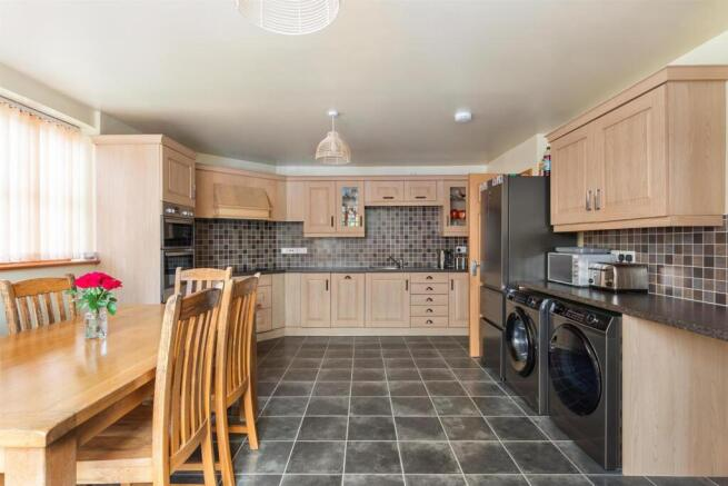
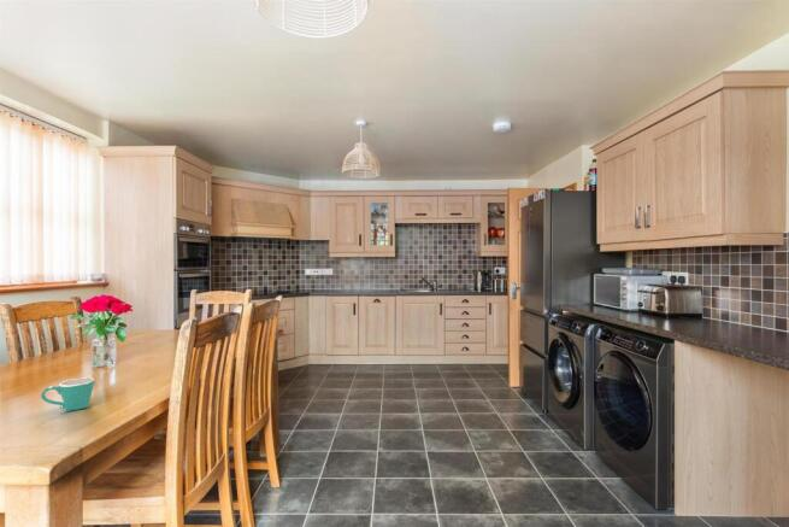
+ mug [40,376,96,412]
